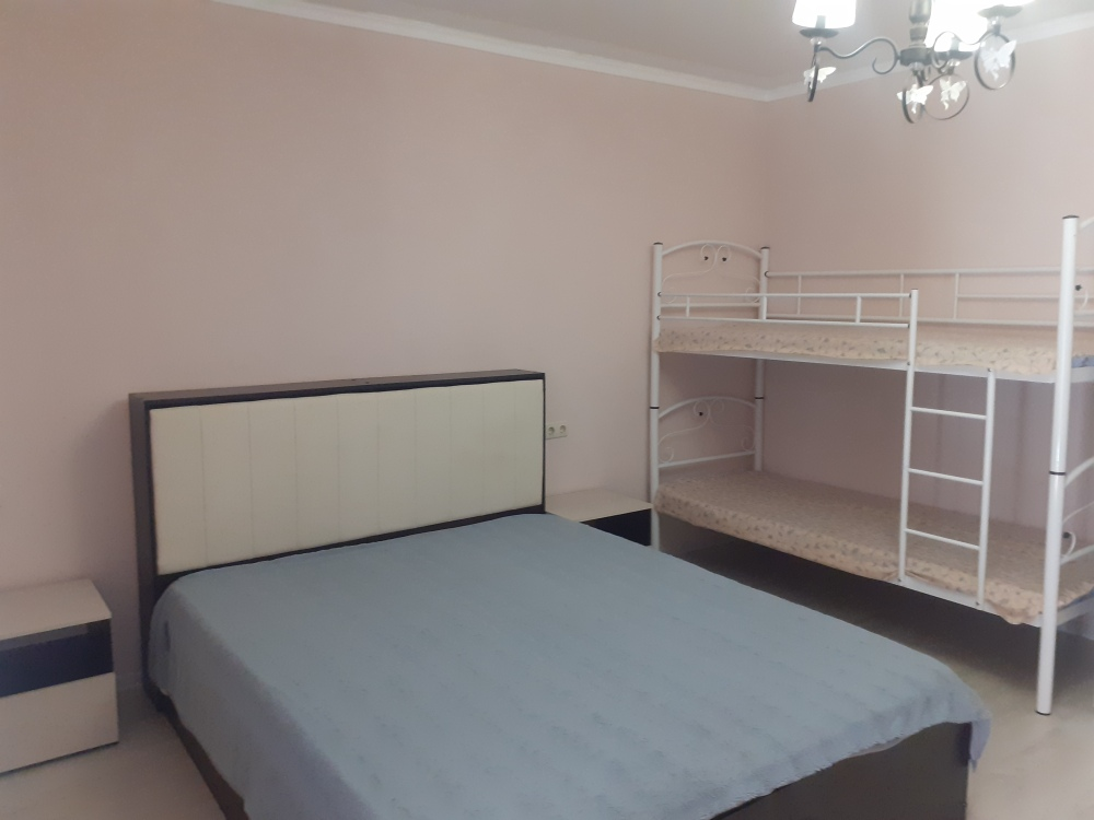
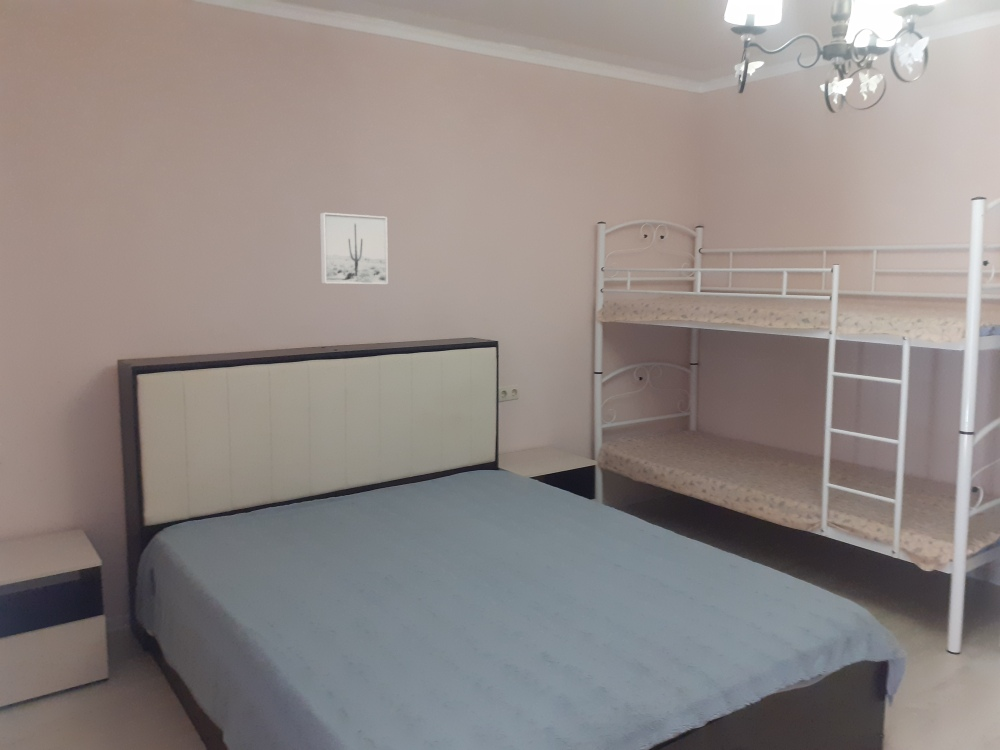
+ wall art [319,212,389,285]
